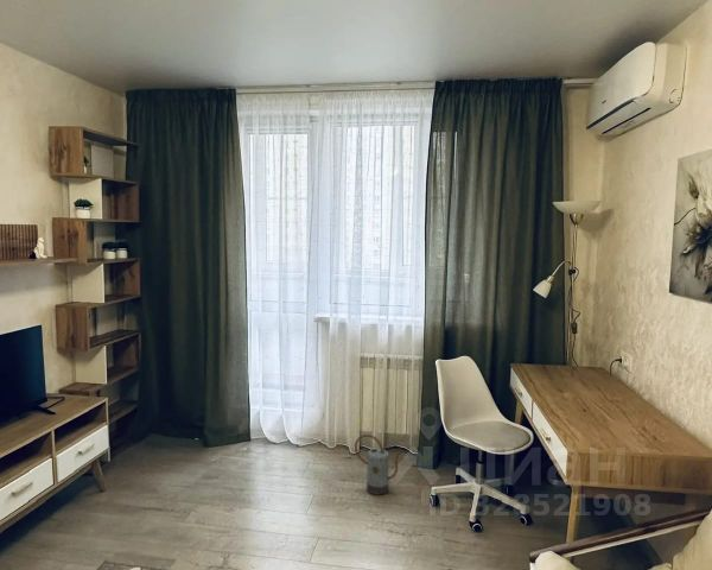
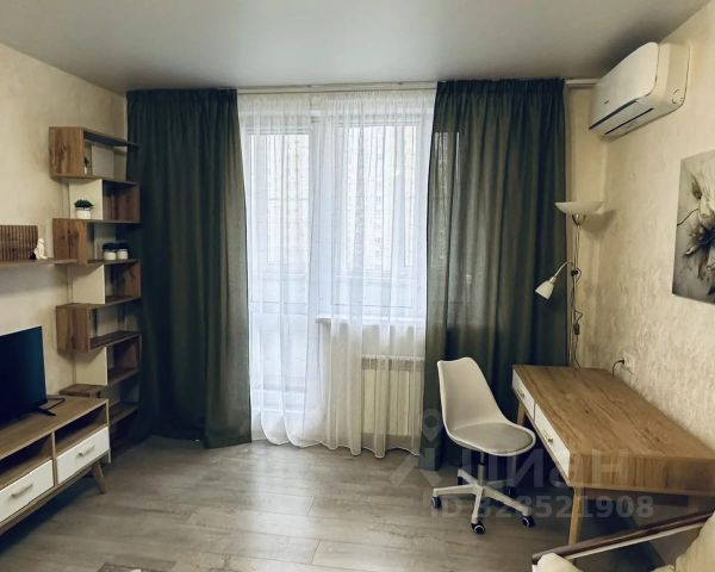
- watering can [354,433,405,496]
